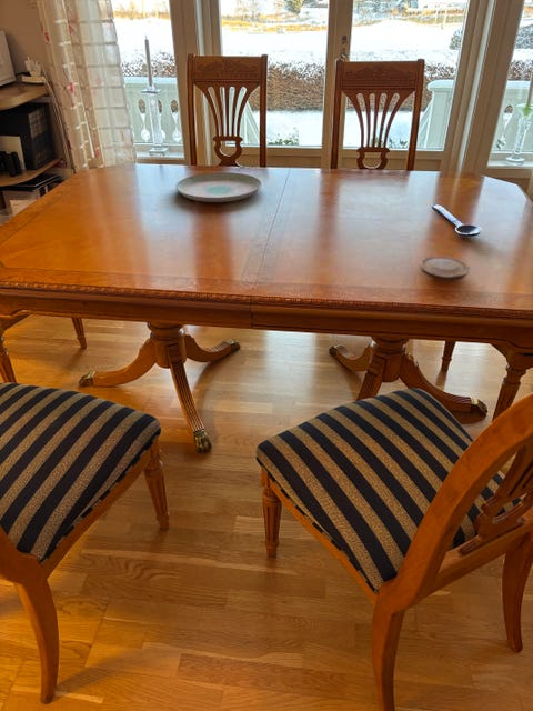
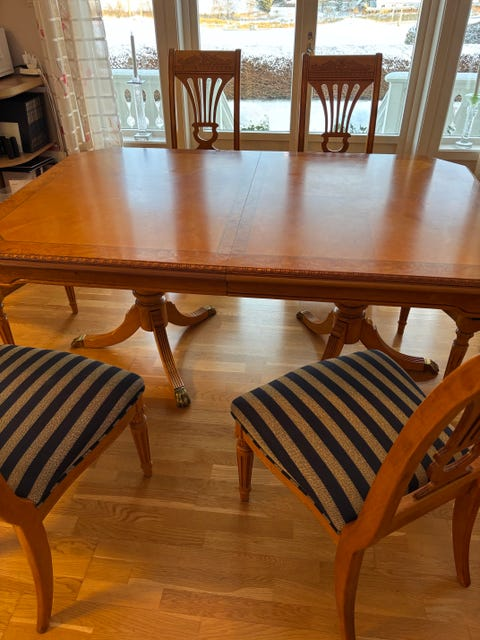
- wood slice [419,256,471,282]
- spoon [431,203,483,238]
- plate [174,171,263,203]
